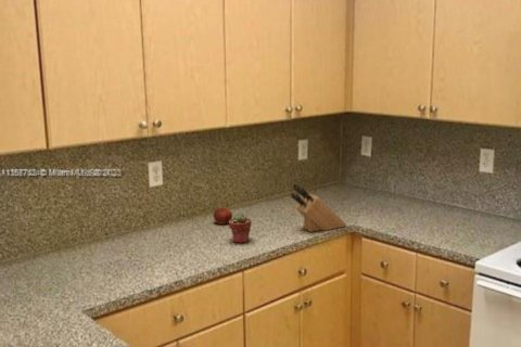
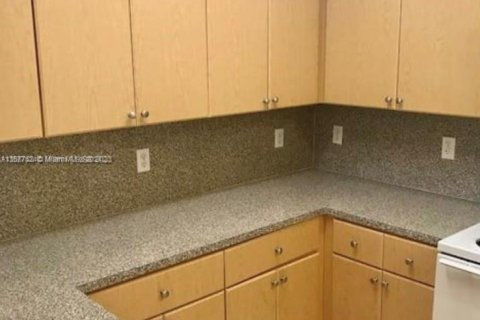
- apple [213,205,233,226]
- potted succulent [228,211,253,244]
- knife block [290,183,347,233]
